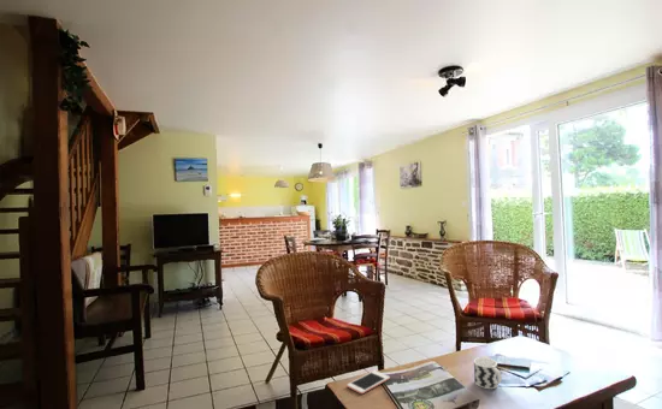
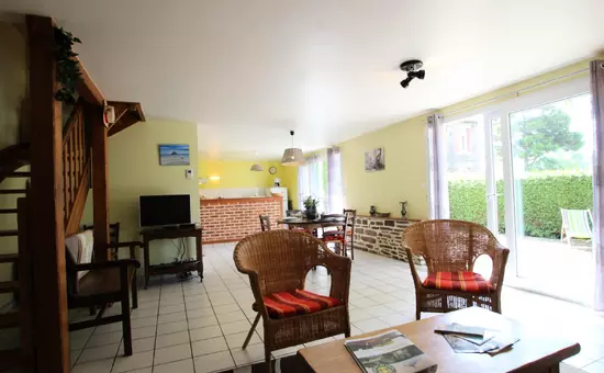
- cup [473,356,503,390]
- cell phone [347,369,391,395]
